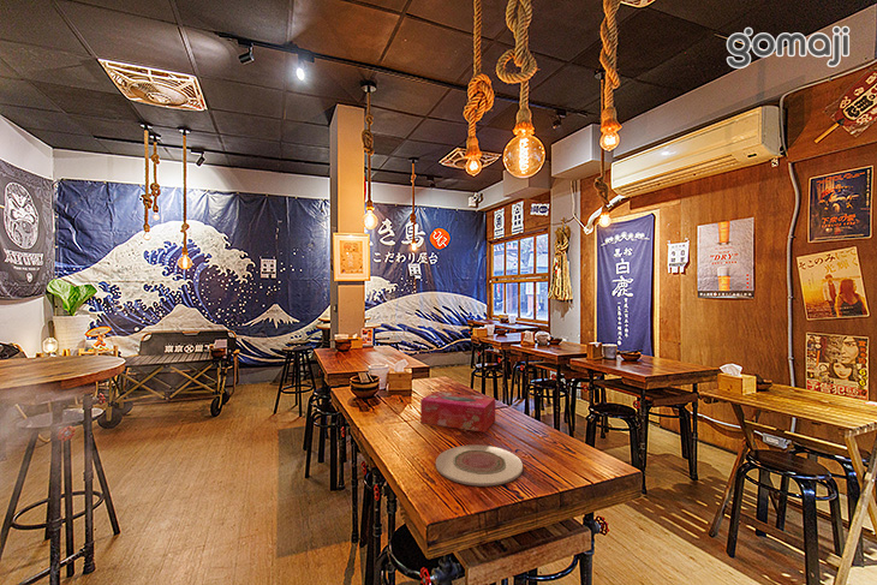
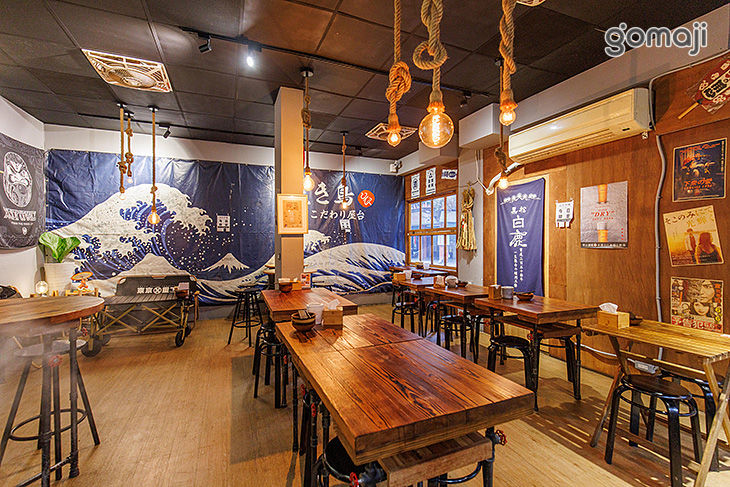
- tissue box [419,390,496,434]
- plate [435,443,524,488]
